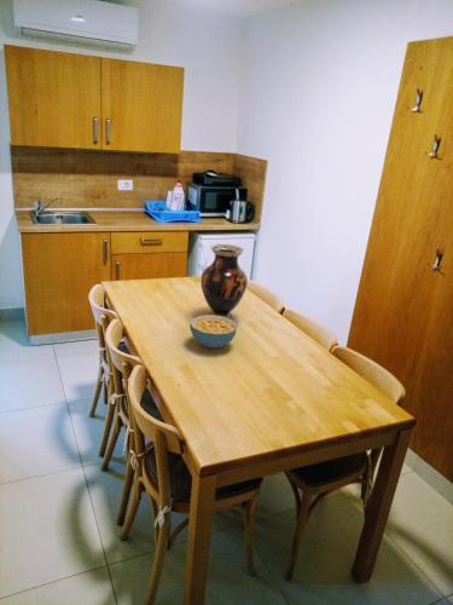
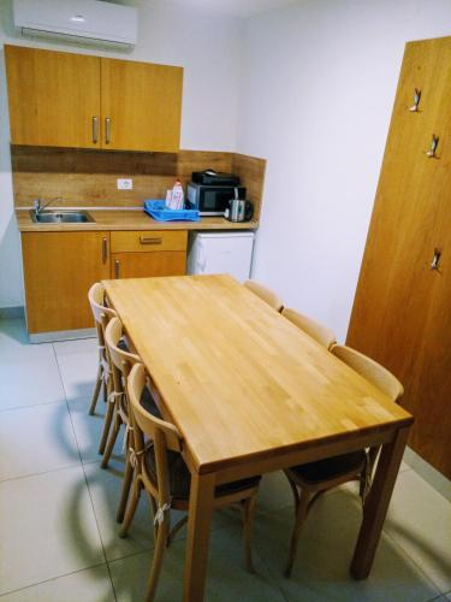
- vase [199,243,249,319]
- cereal bowl [188,313,239,350]
